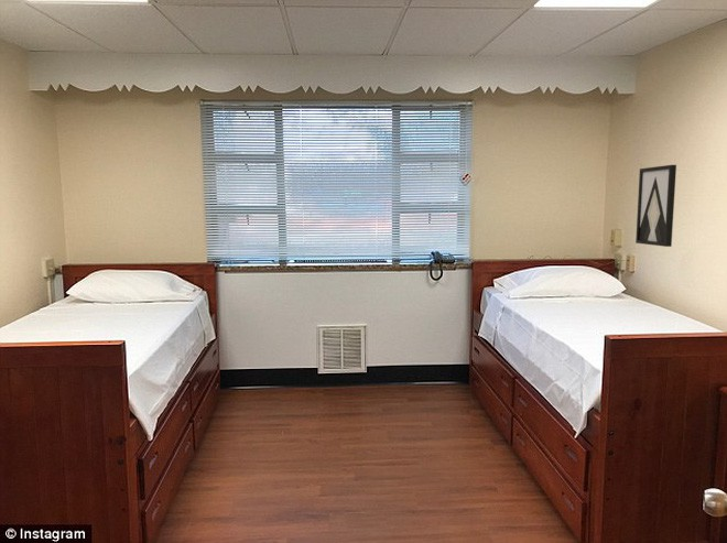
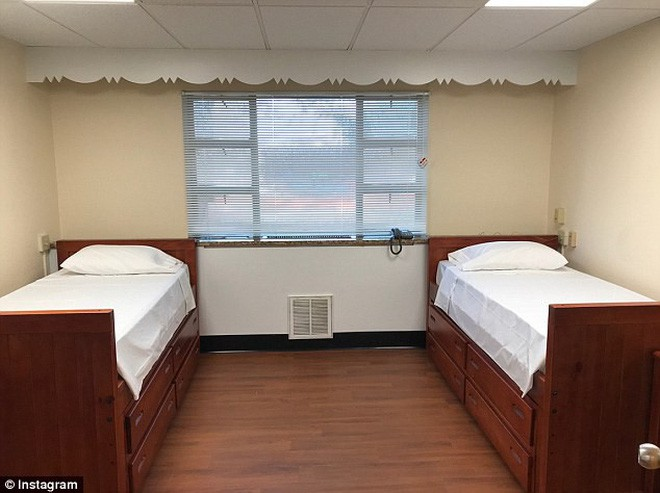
- wall art [634,164,677,248]
